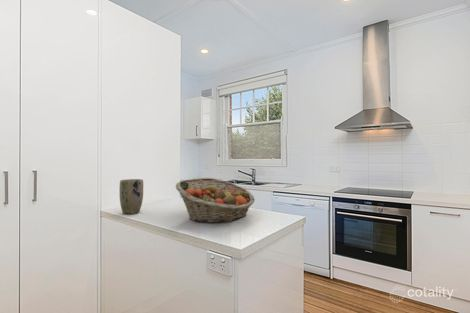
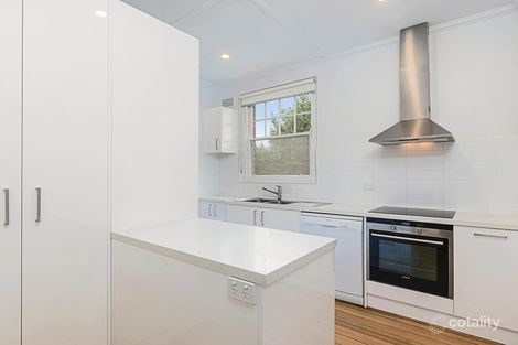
- fruit basket [175,177,255,224]
- plant pot [119,178,144,215]
